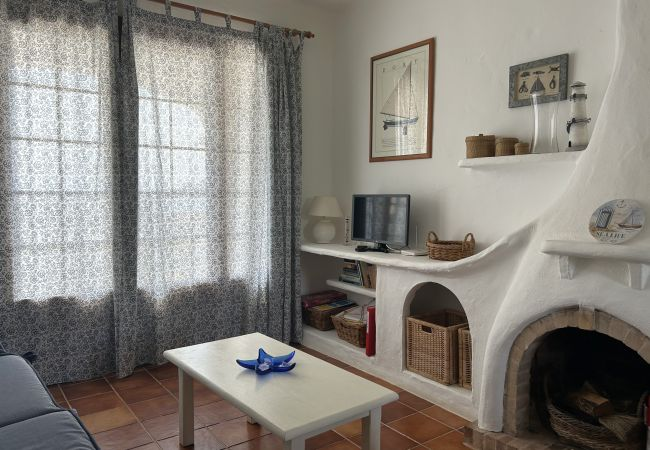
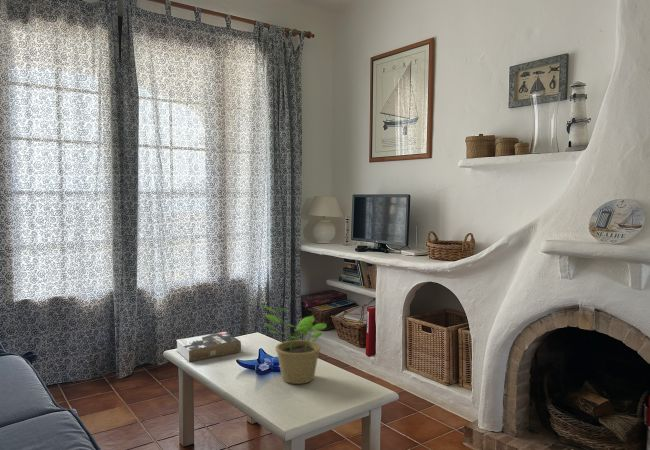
+ book [176,331,242,362]
+ potted plant [258,303,327,385]
